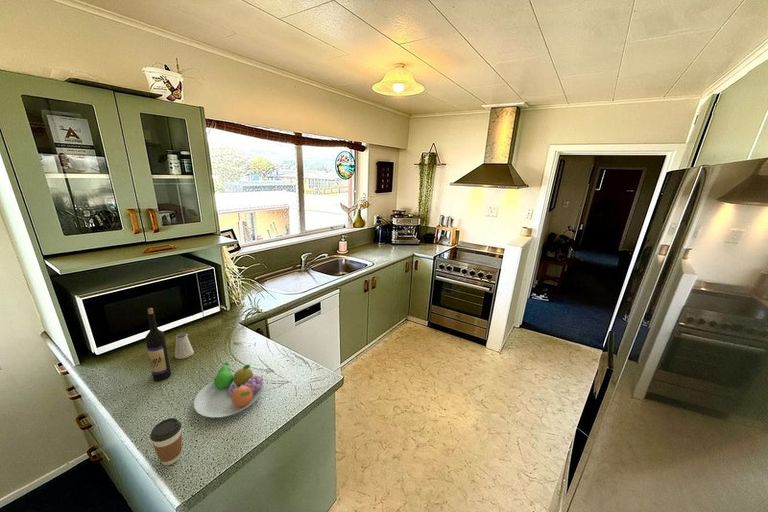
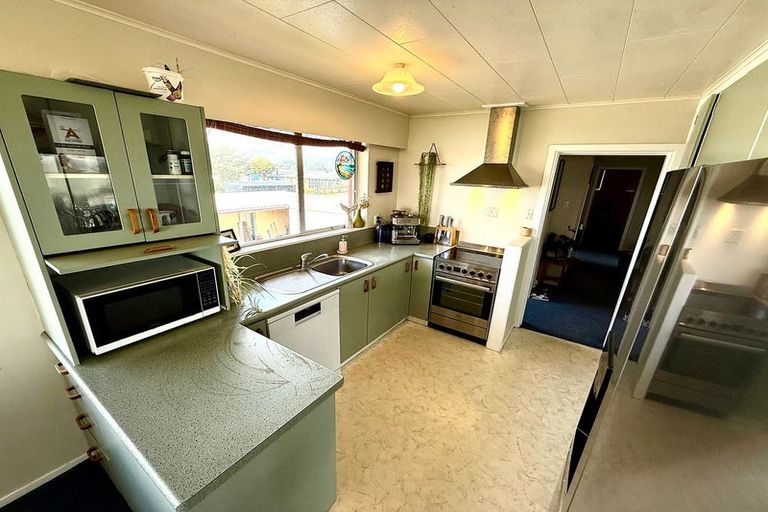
- coffee cup [149,417,183,466]
- fruit bowl [193,361,264,418]
- saltshaker [174,331,195,360]
- wine bottle [144,307,172,382]
